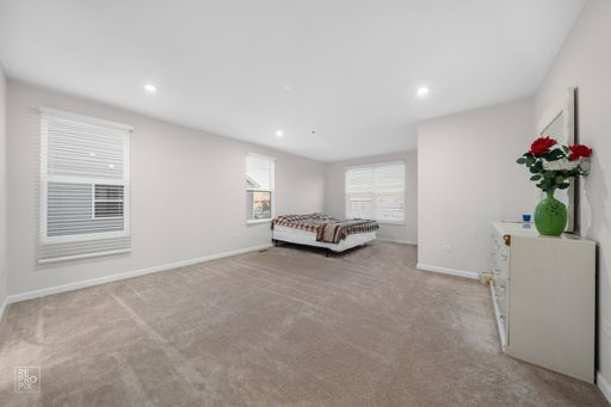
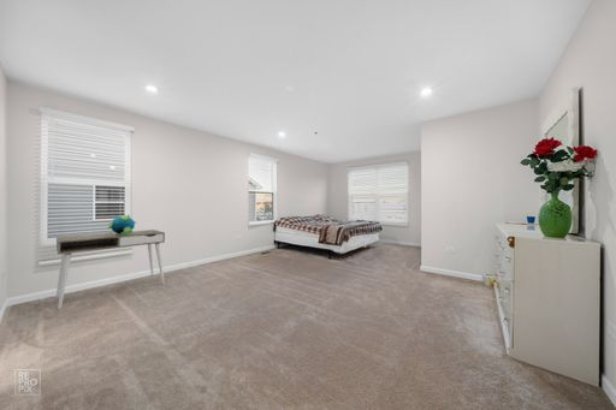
+ globe [107,214,137,234]
+ desk [55,228,166,310]
